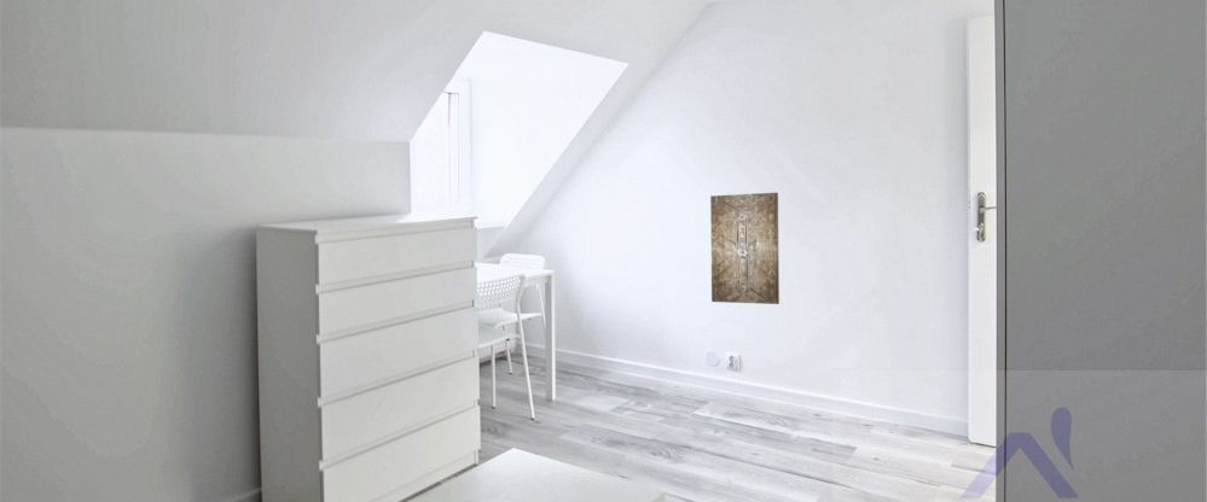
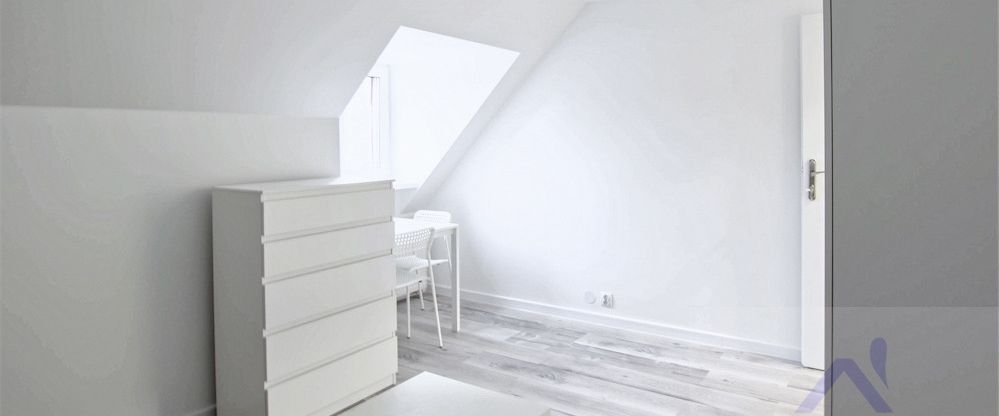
- wall art [709,192,781,305]
